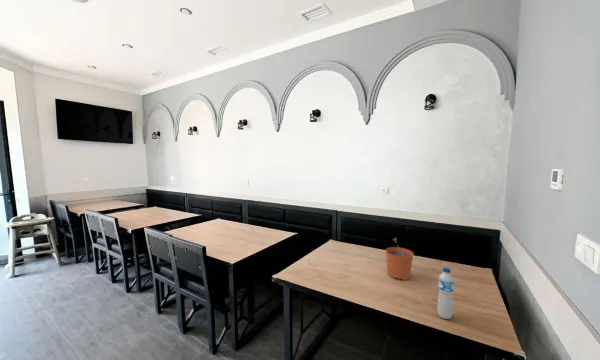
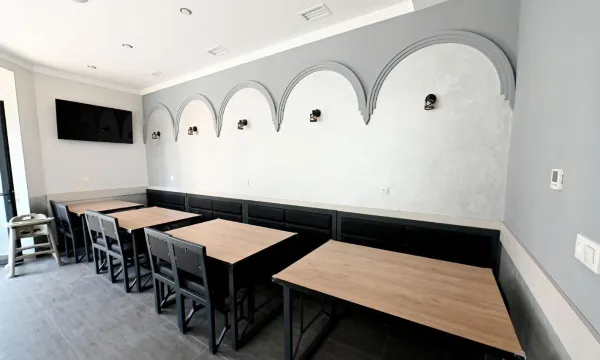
- water bottle [436,267,455,320]
- plant pot [385,237,415,281]
